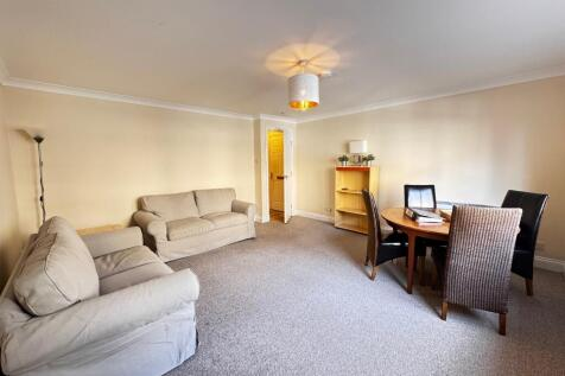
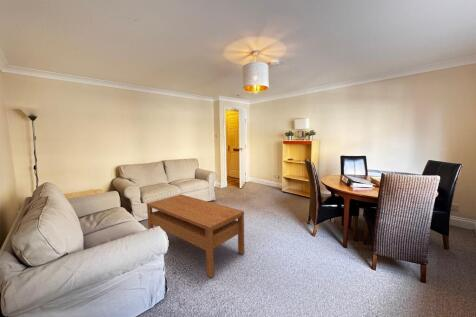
+ coffee table [146,194,245,278]
